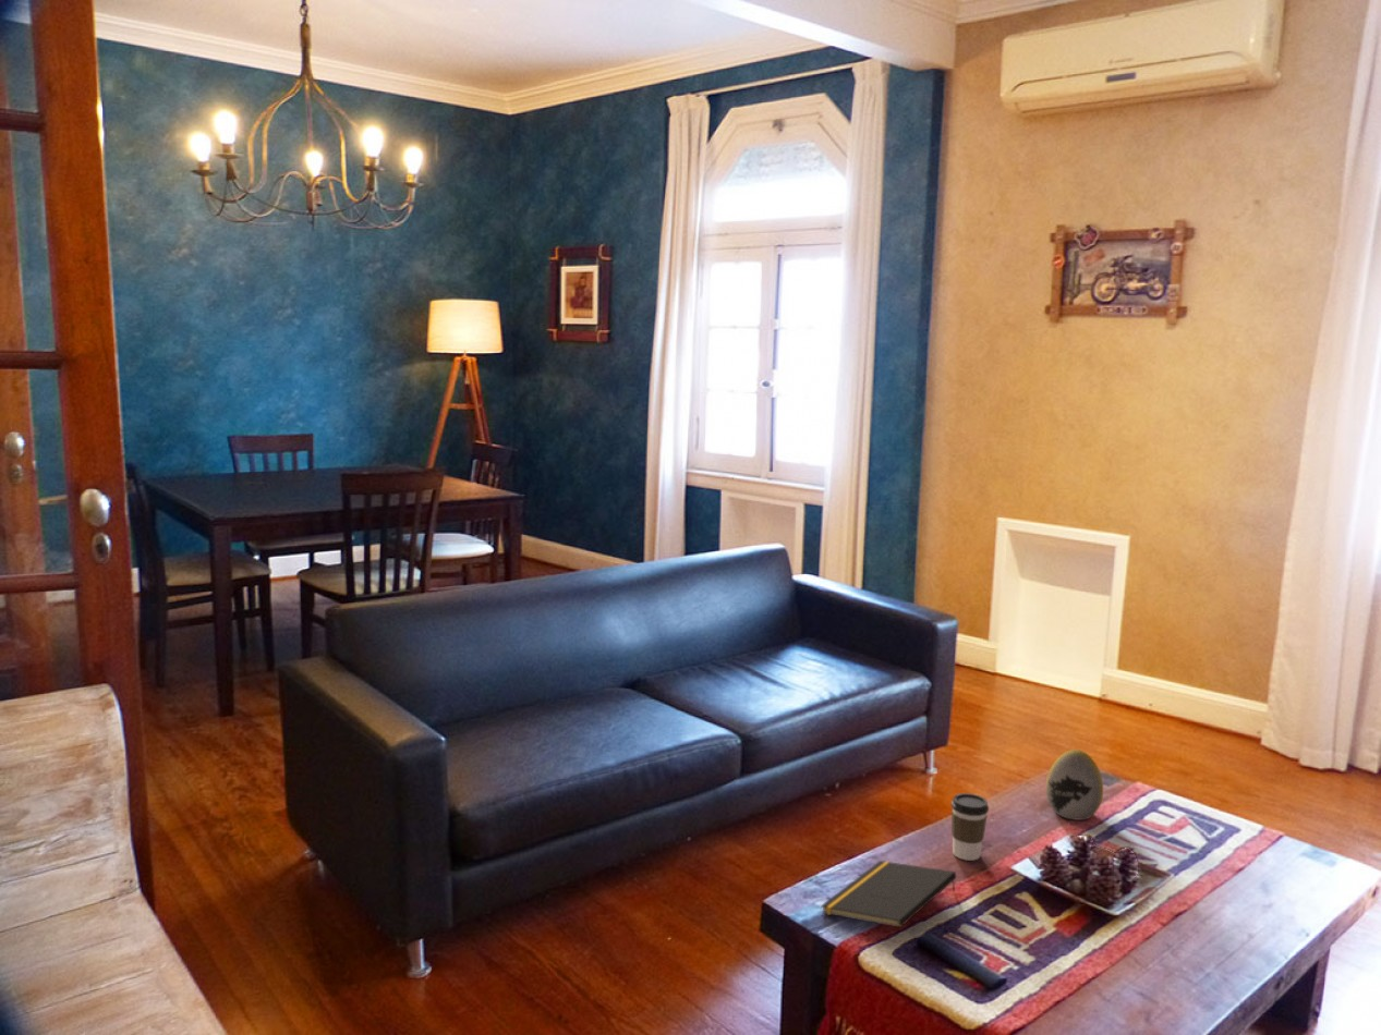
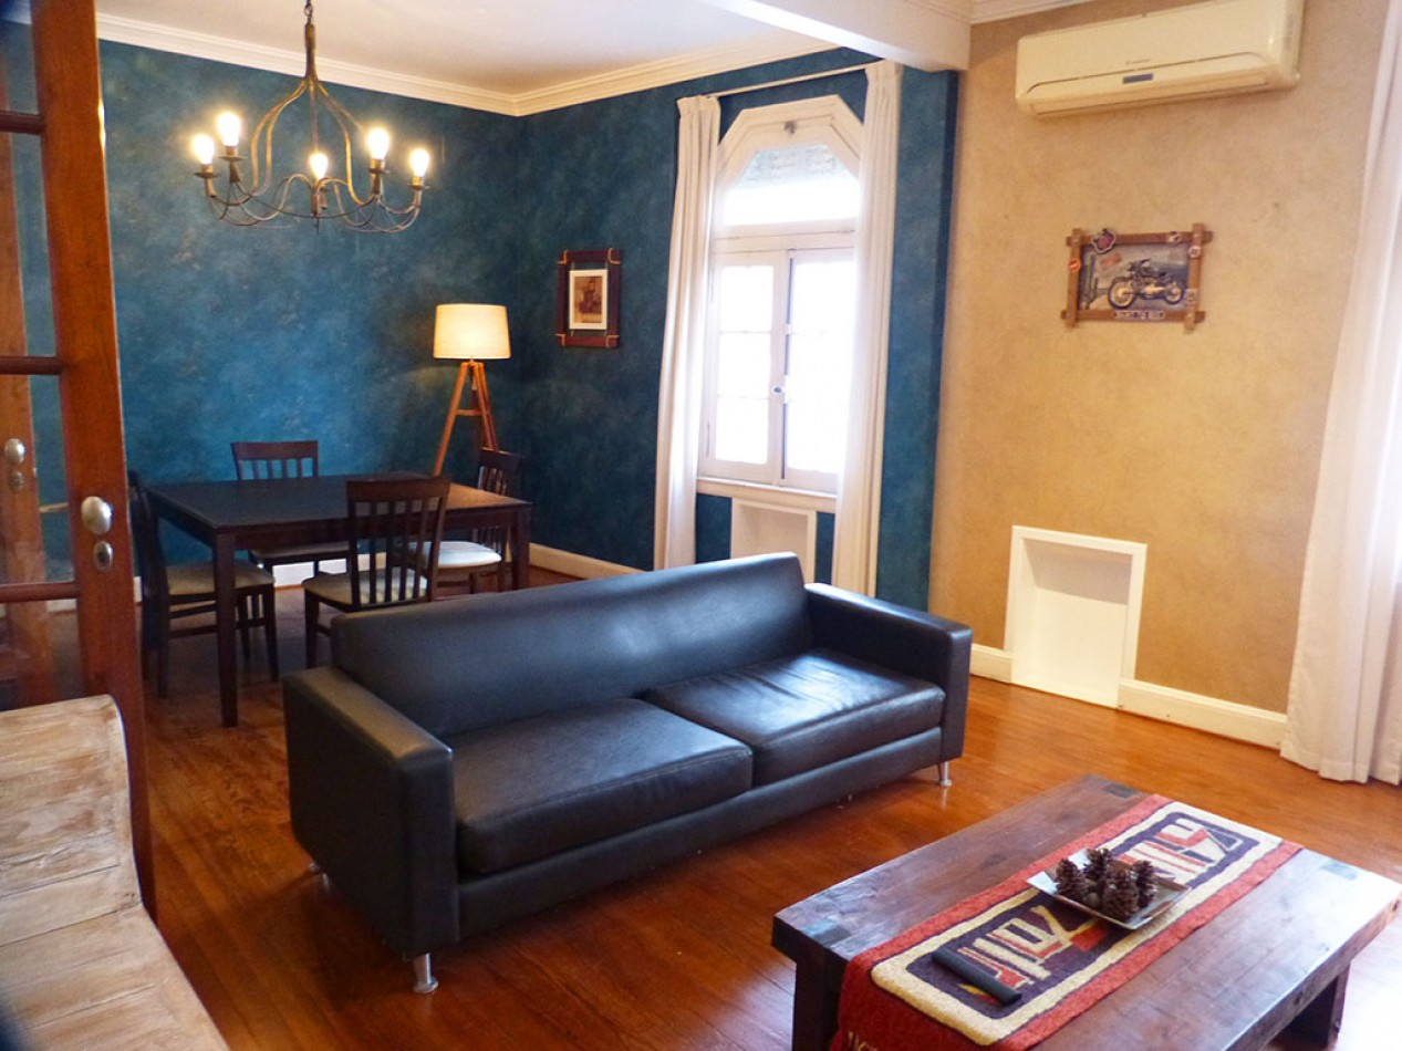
- notepad [820,860,957,929]
- decorative egg [1045,748,1104,821]
- coffee cup [950,792,990,862]
